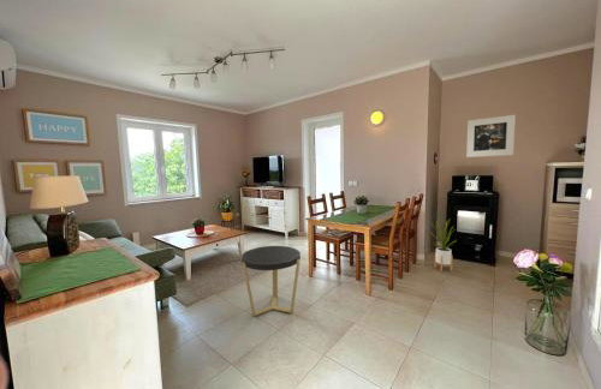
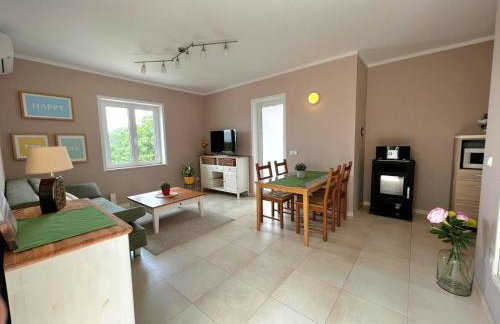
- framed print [465,114,517,158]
- side table [240,245,302,317]
- house plant [429,217,456,273]
